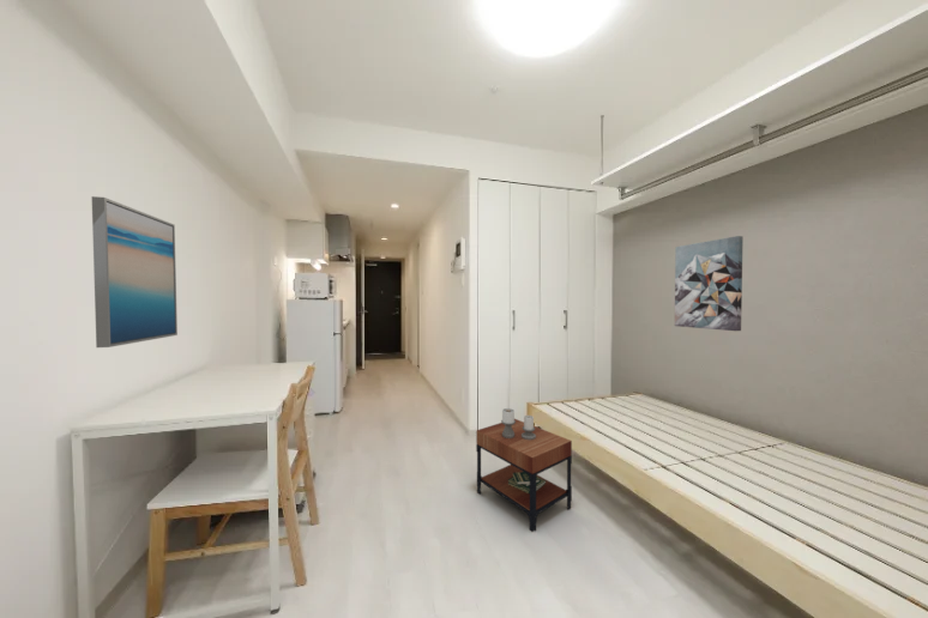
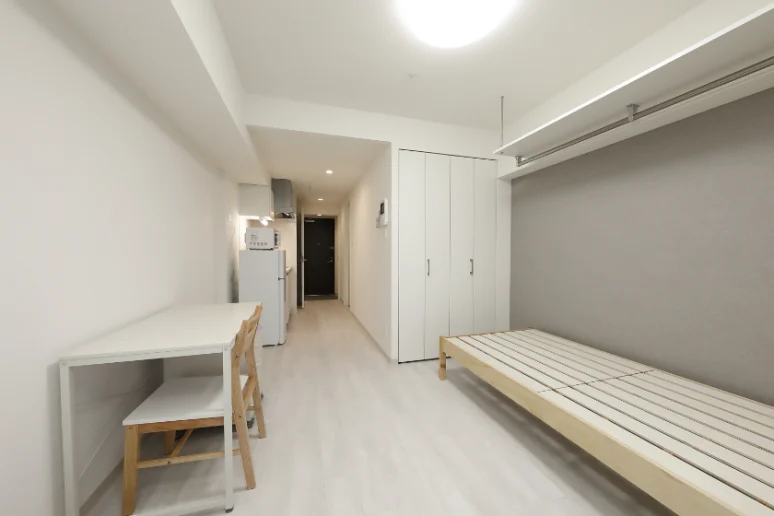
- side table [475,407,573,533]
- wall art [91,195,179,349]
- wall art [674,235,745,332]
